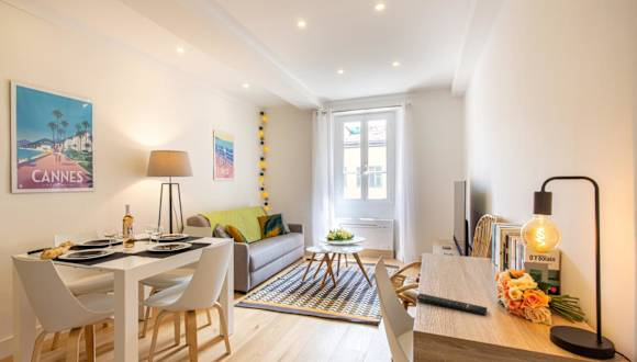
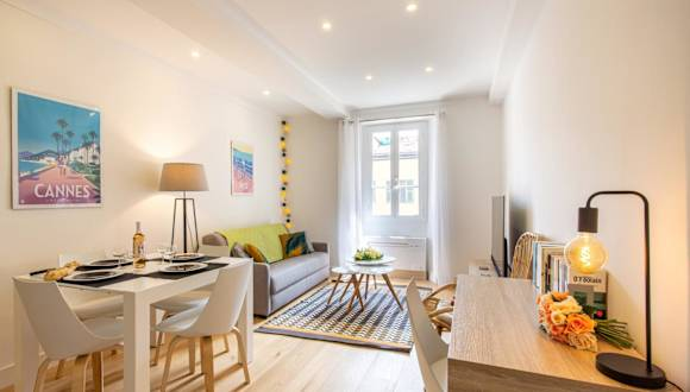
- remote control [416,293,489,316]
